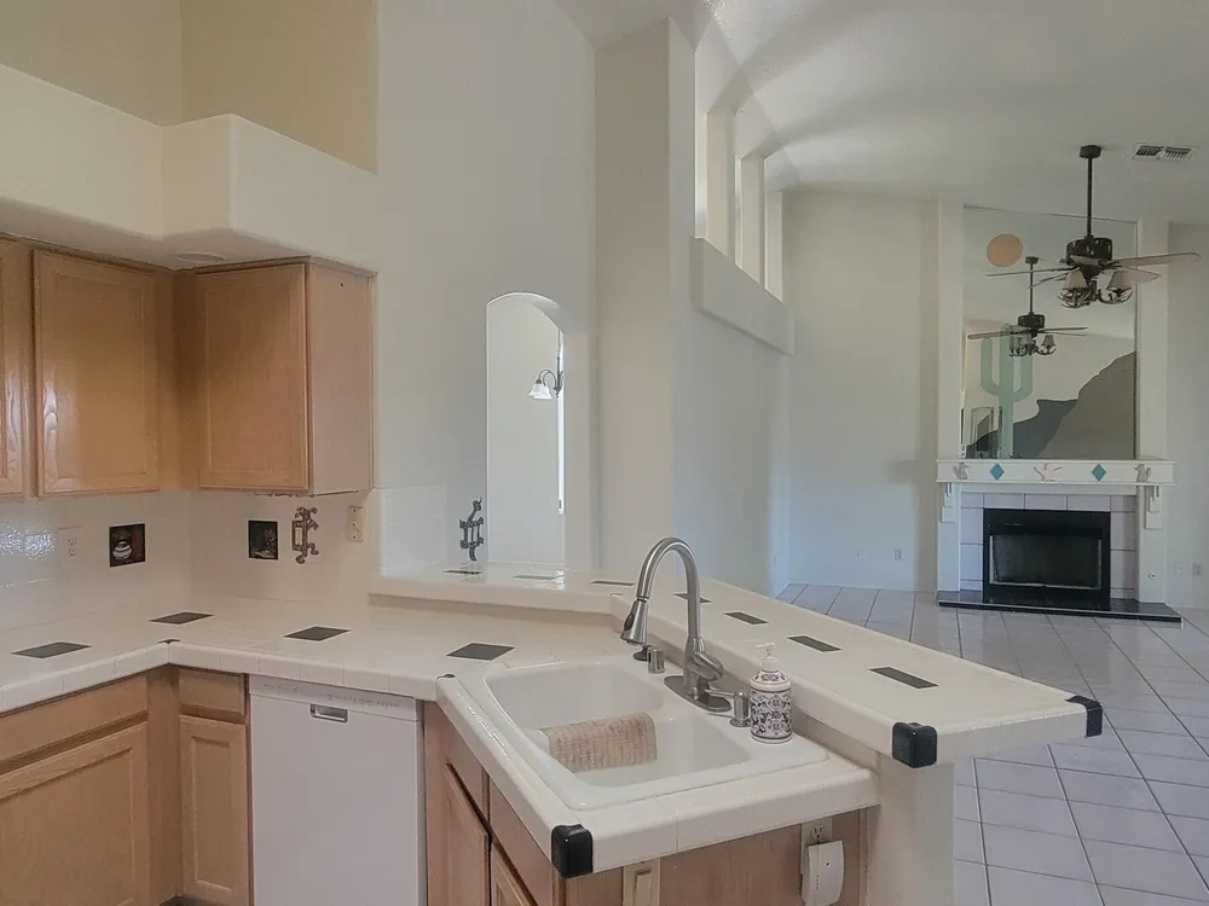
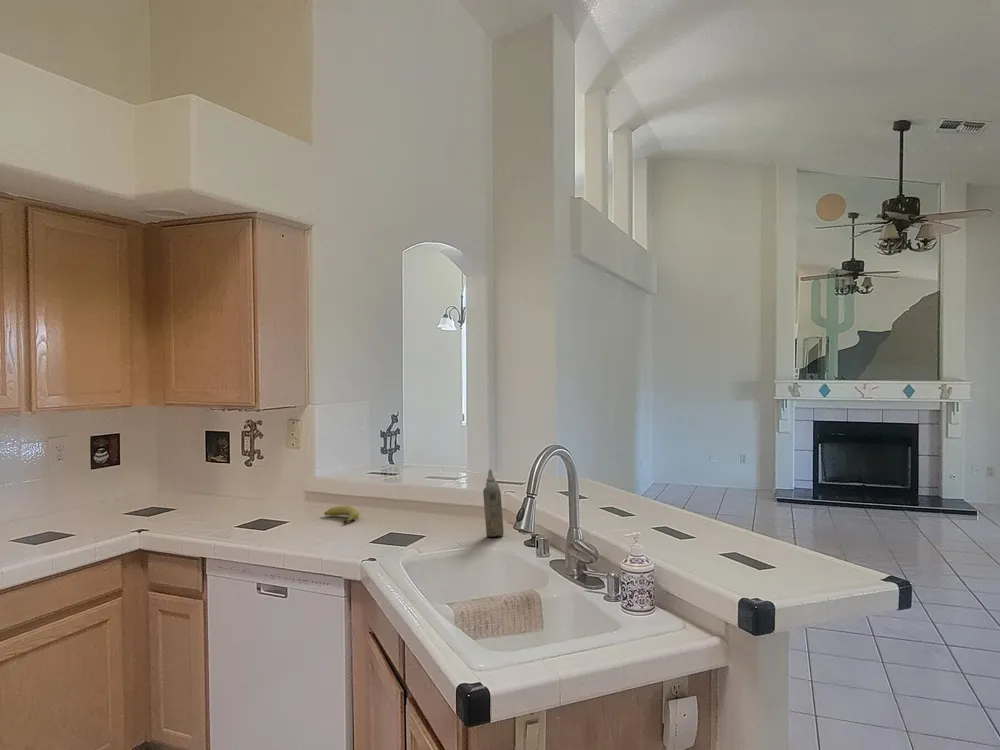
+ aerosol can [482,469,505,538]
+ fruit [324,505,360,525]
